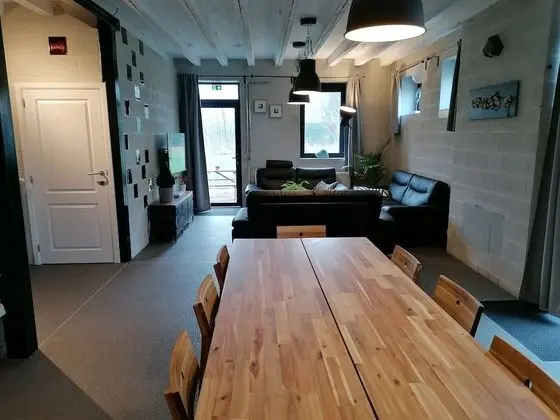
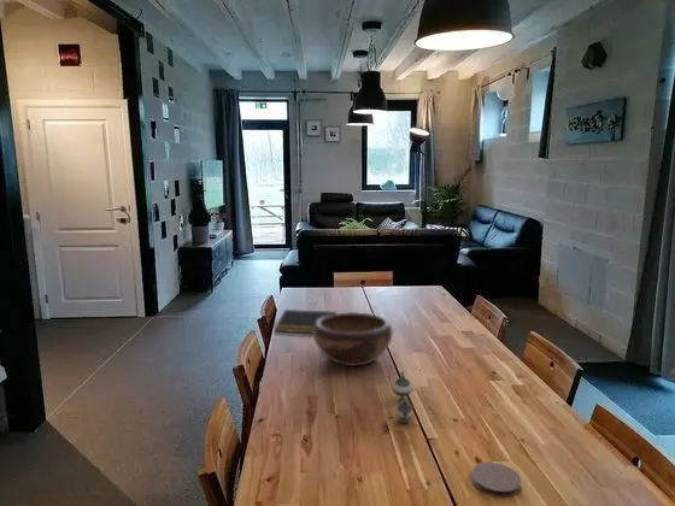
+ notepad [274,308,338,334]
+ teapot [392,370,413,424]
+ decorative bowl [312,311,394,367]
+ coaster [471,461,522,499]
